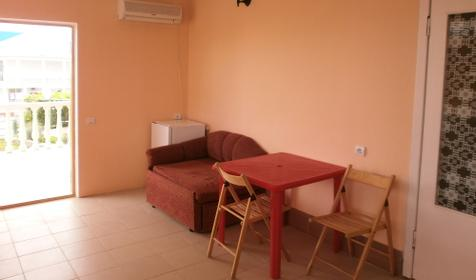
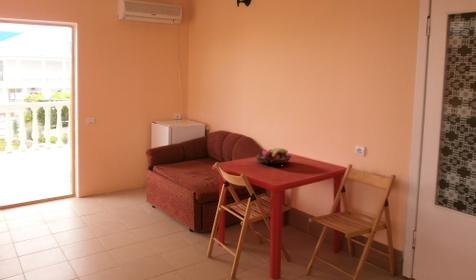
+ fruit basket [255,147,292,165]
